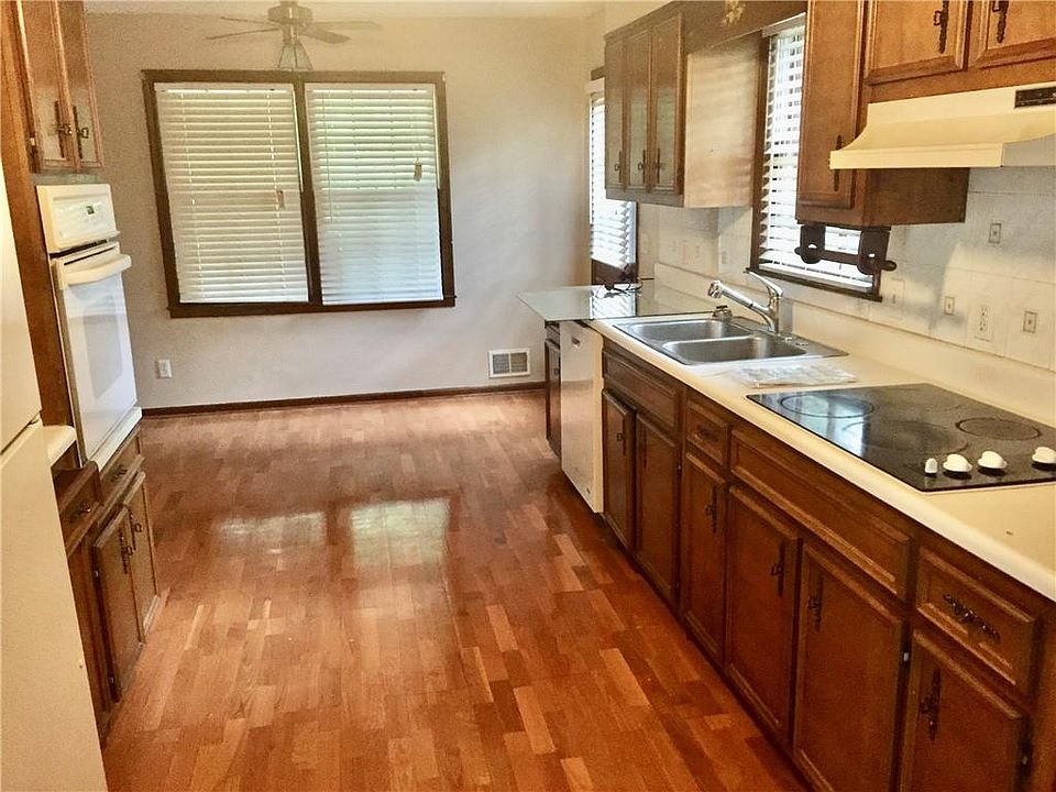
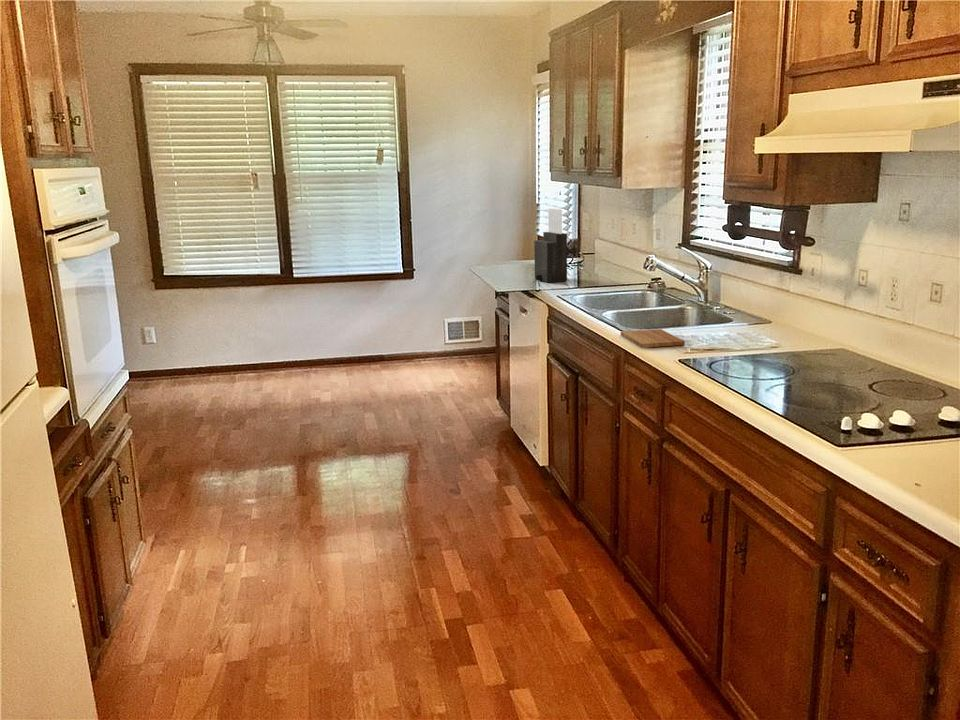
+ knife block [533,208,568,283]
+ cutting board [620,328,686,348]
